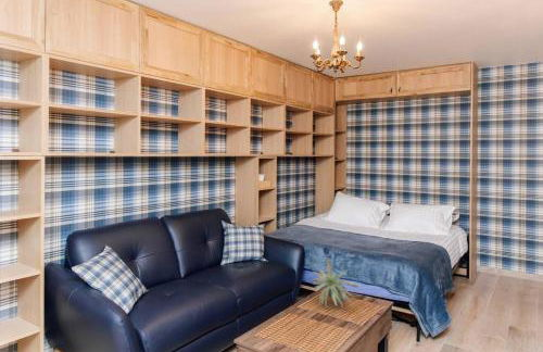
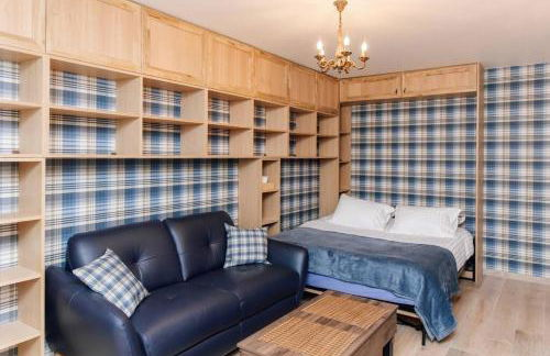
- plant [310,257,361,310]
